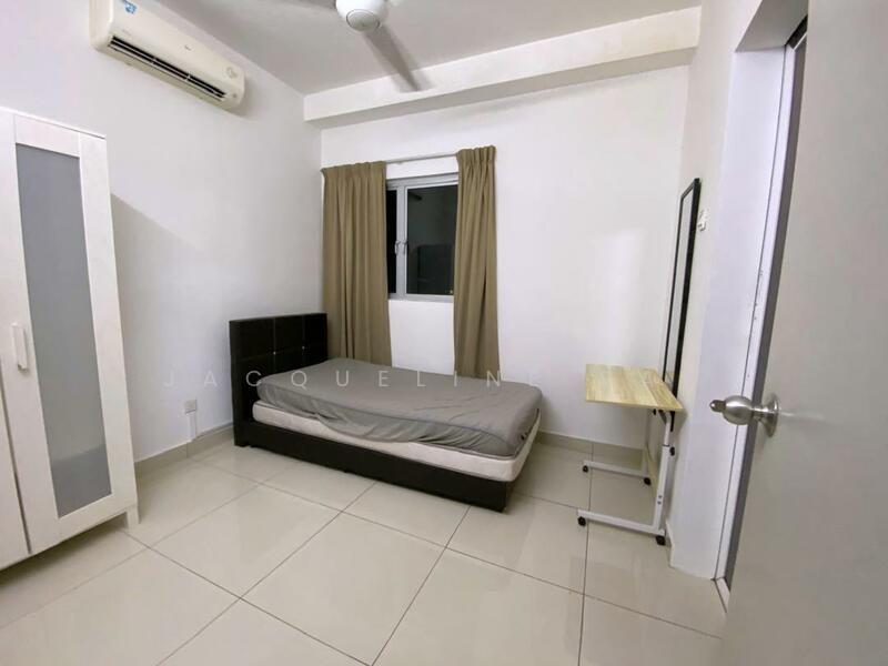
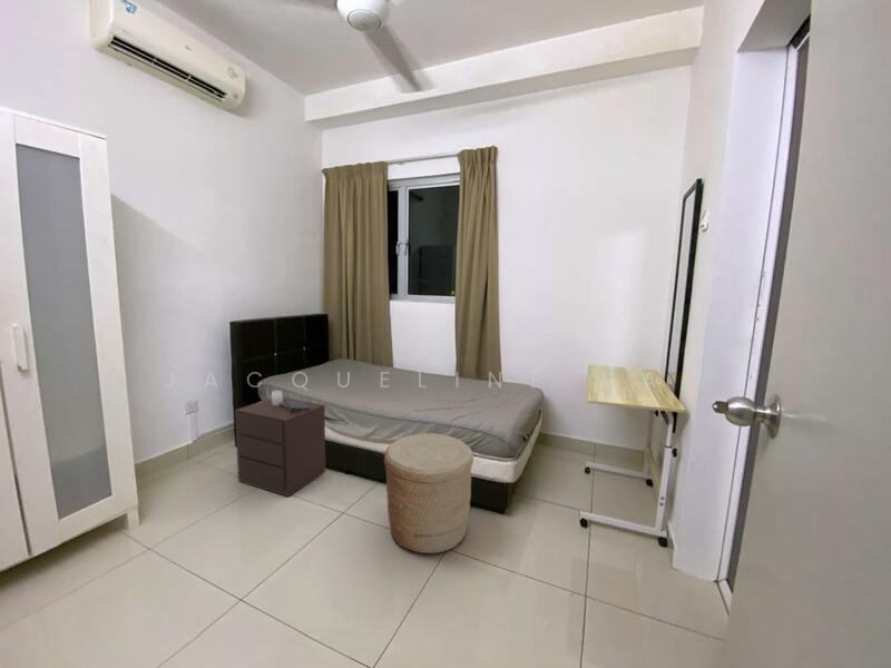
+ woven basket [383,432,474,556]
+ nightstand [234,390,326,498]
